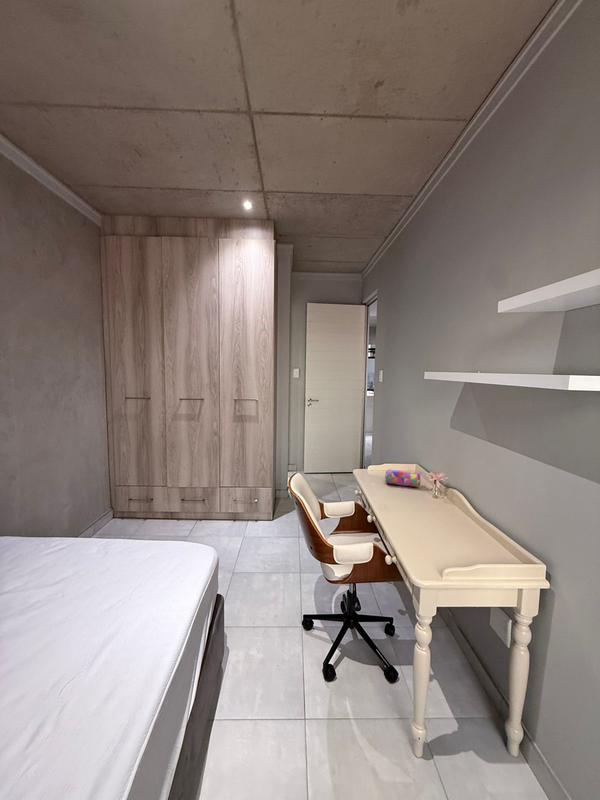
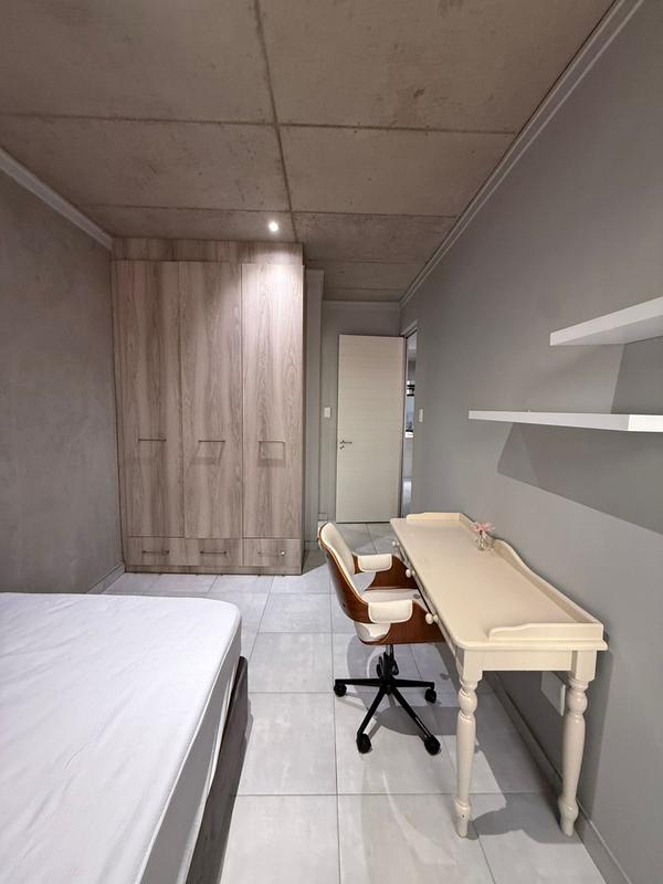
- pencil case [384,468,423,488]
